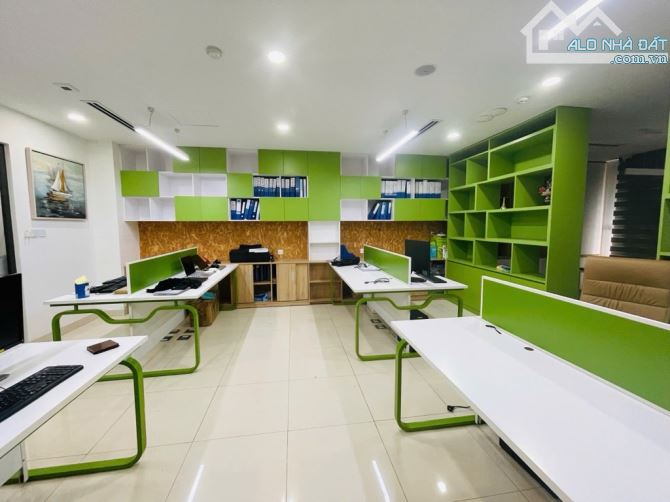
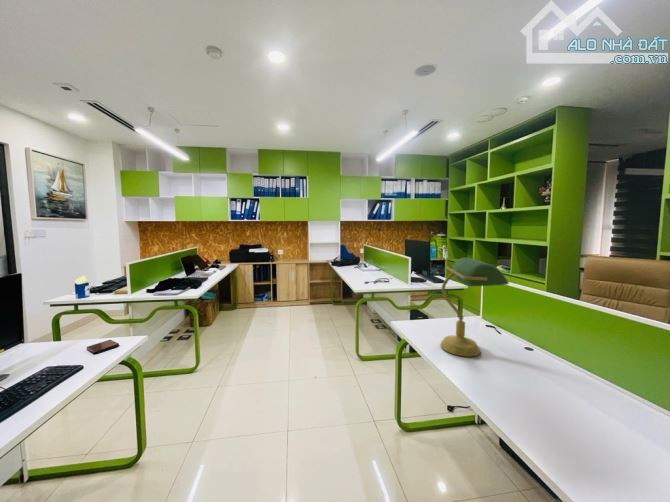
+ desk lamp [439,257,510,357]
